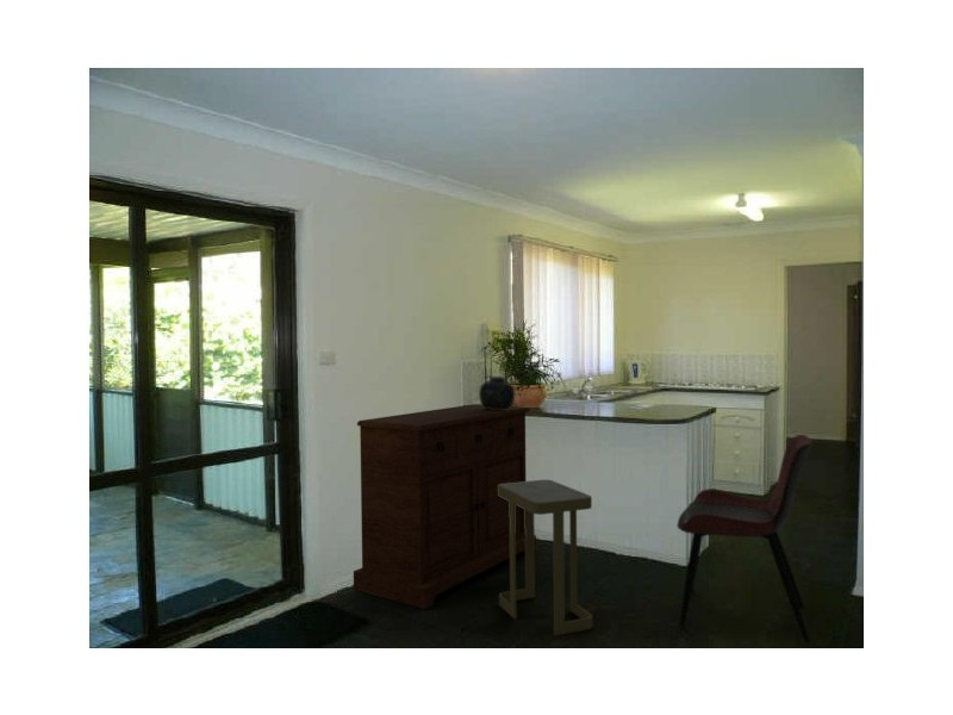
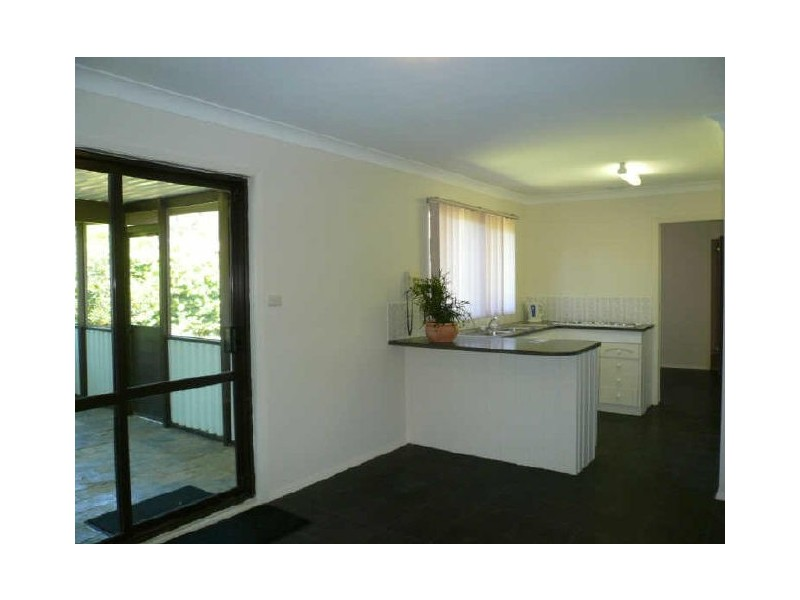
- vase [478,375,516,410]
- sideboard [353,403,537,610]
- dining chair [675,434,814,644]
- side table [498,479,593,636]
